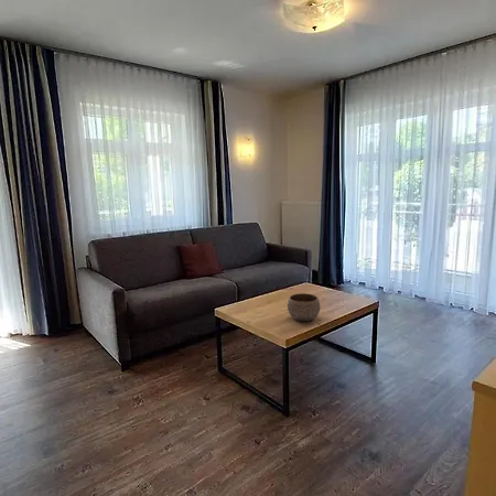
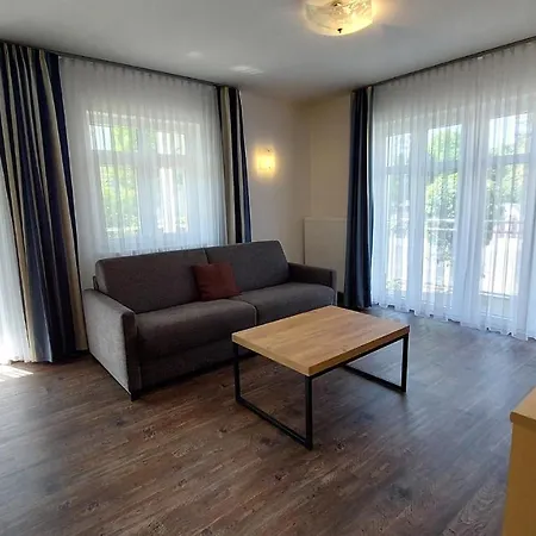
- bowl [287,292,322,322]
